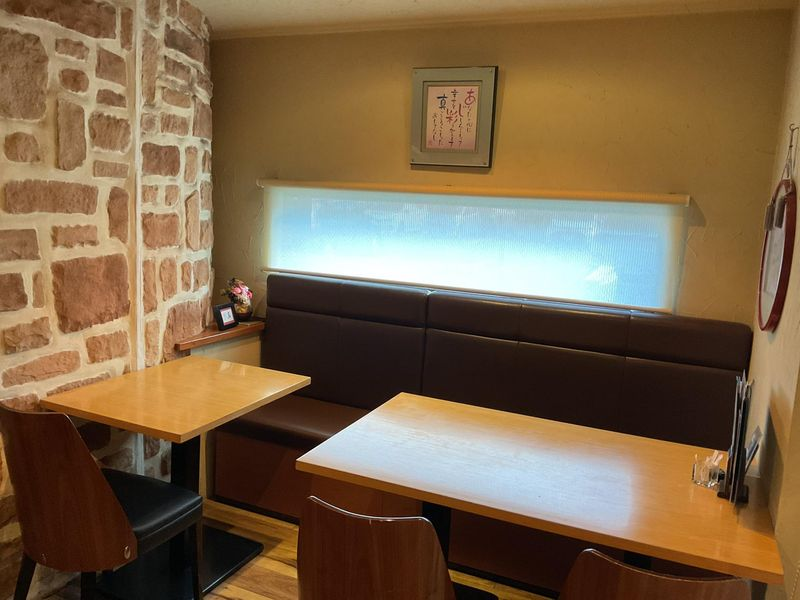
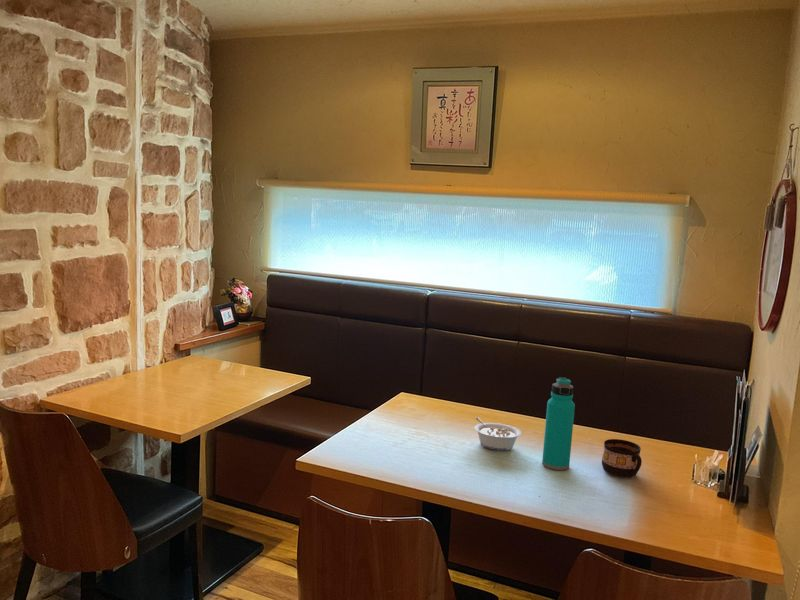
+ legume [474,416,522,451]
+ water bottle [541,376,576,471]
+ cup [601,438,643,479]
